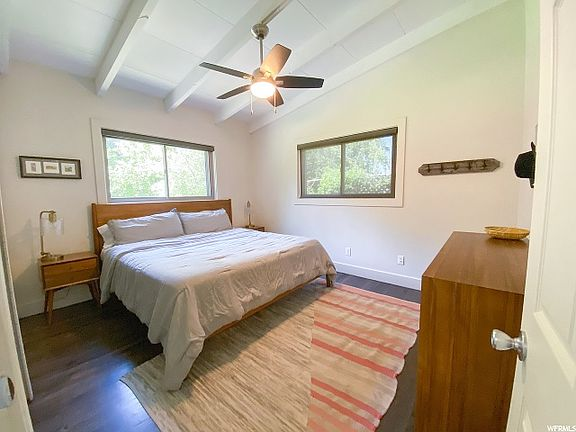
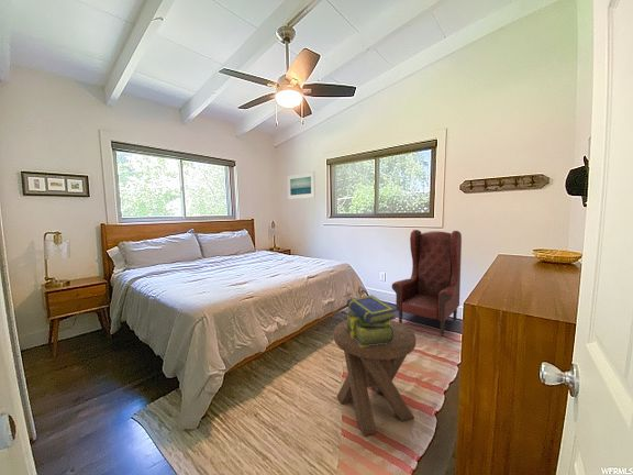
+ music stool [332,319,417,437]
+ stack of books [345,294,398,347]
+ armchair [391,229,463,336]
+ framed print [286,170,316,200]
